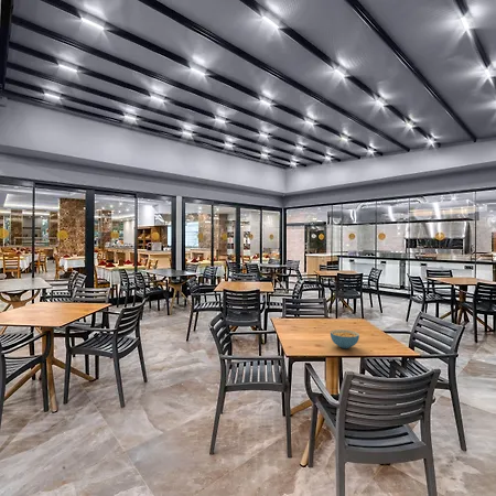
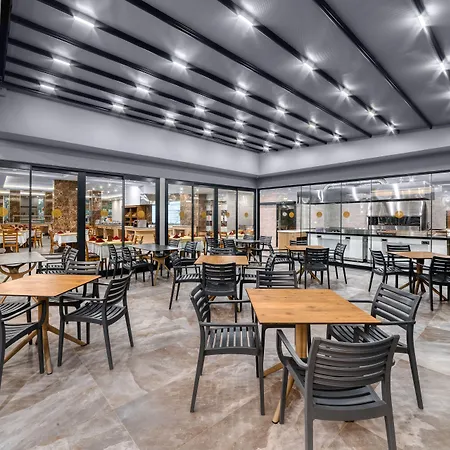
- cereal bowl [330,328,360,349]
